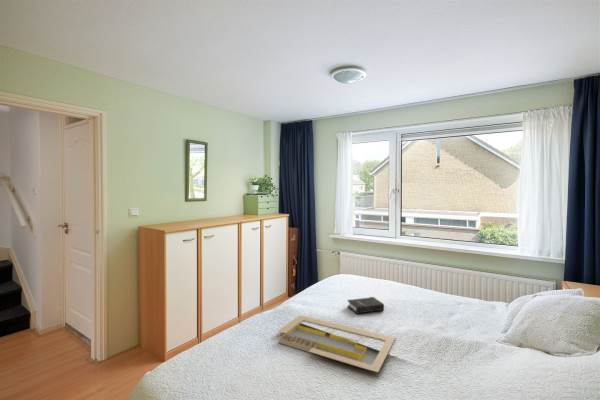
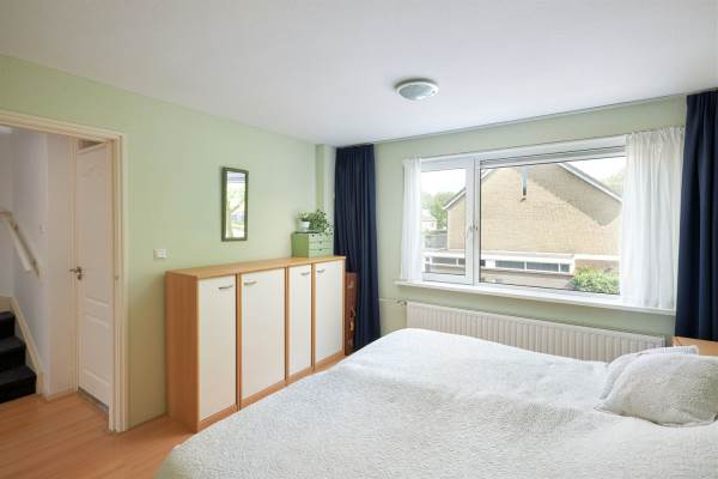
- serving tray [277,314,396,373]
- hardback book [347,296,385,315]
